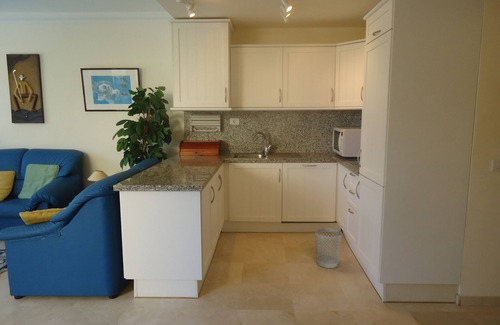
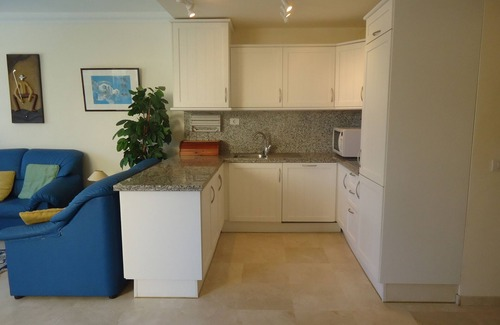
- wastebasket [314,227,343,269]
